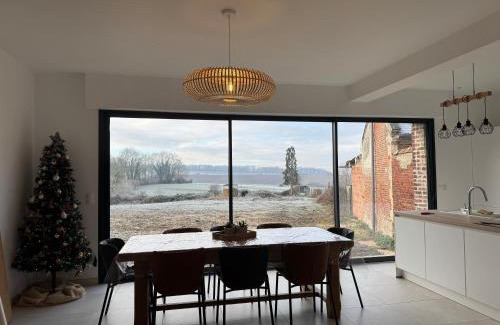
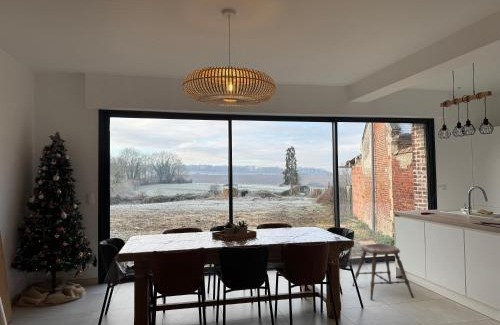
+ stool [351,243,415,301]
